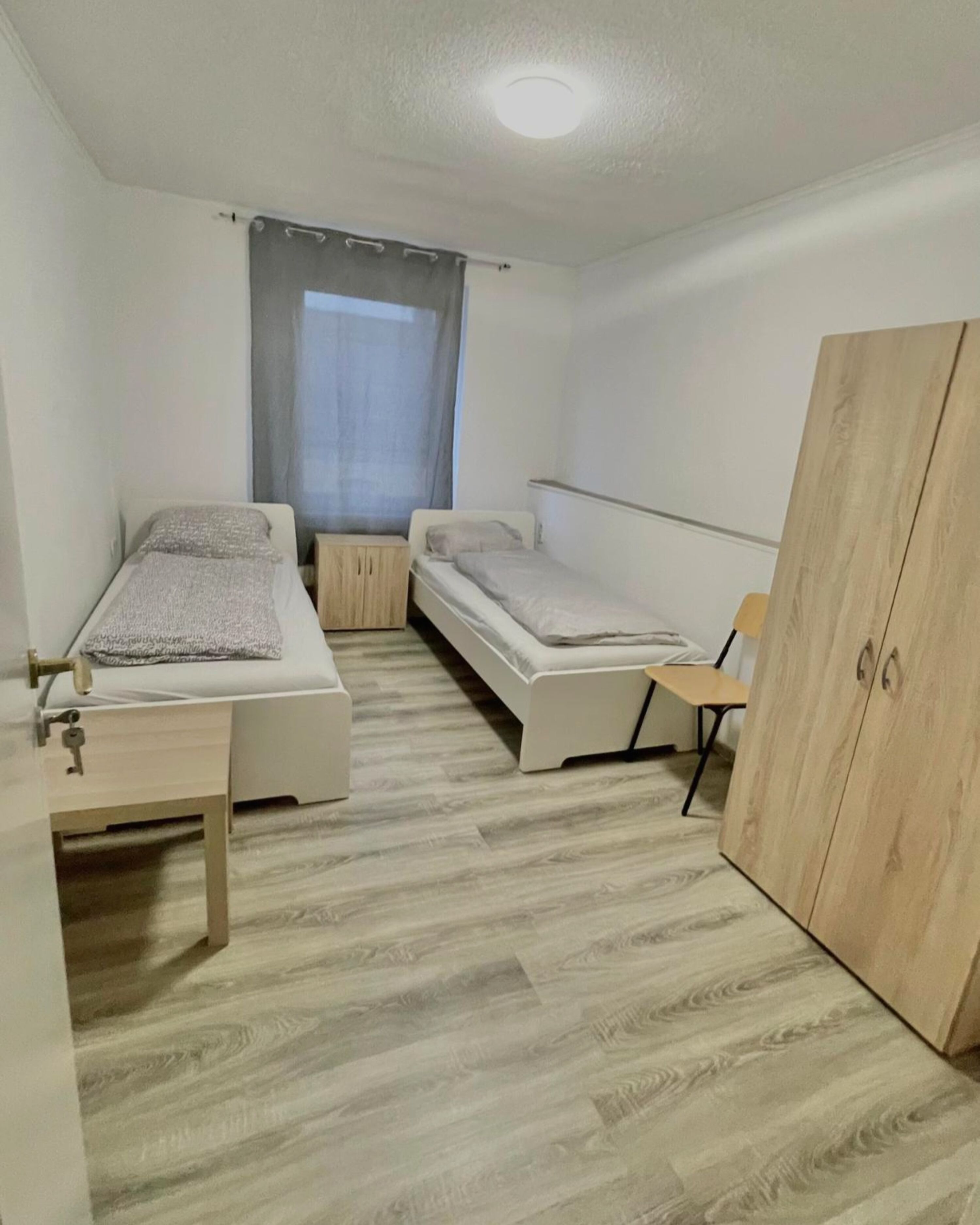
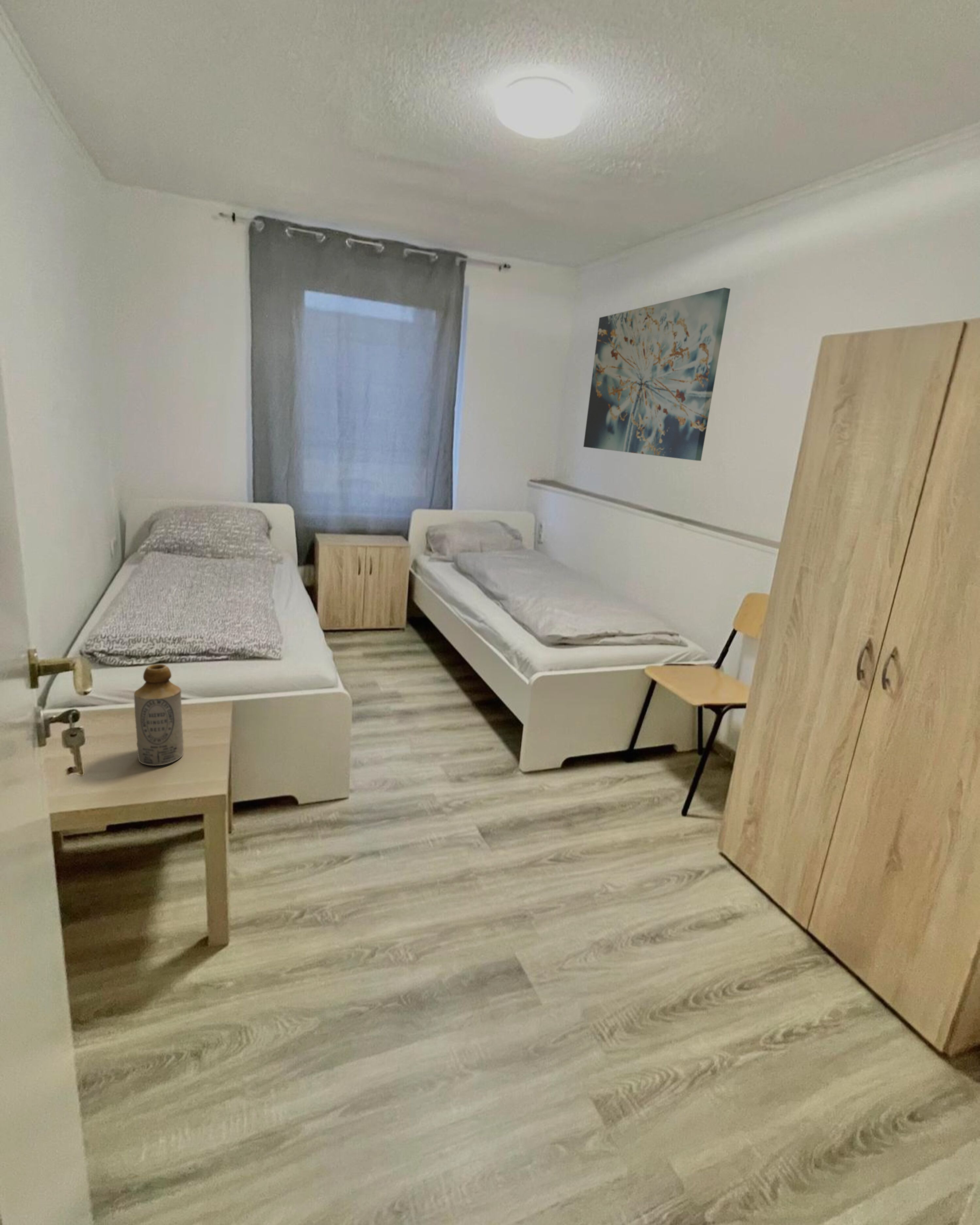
+ bottle [134,664,184,766]
+ wall art [583,287,731,461]
